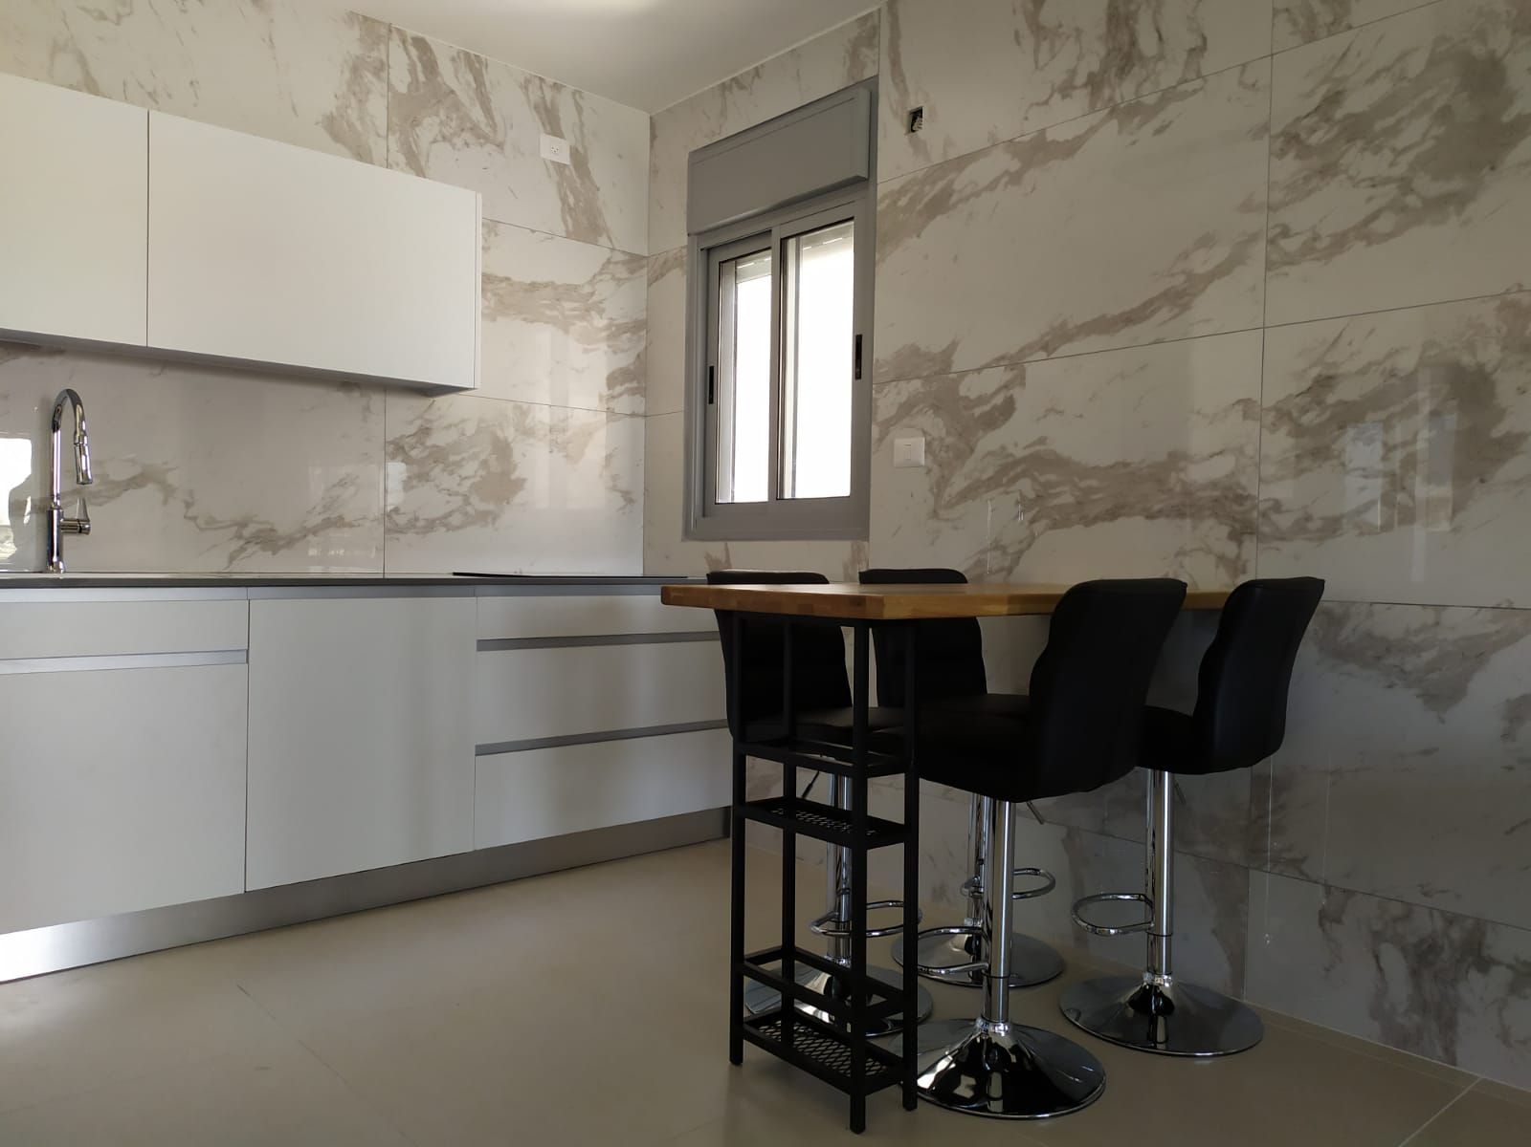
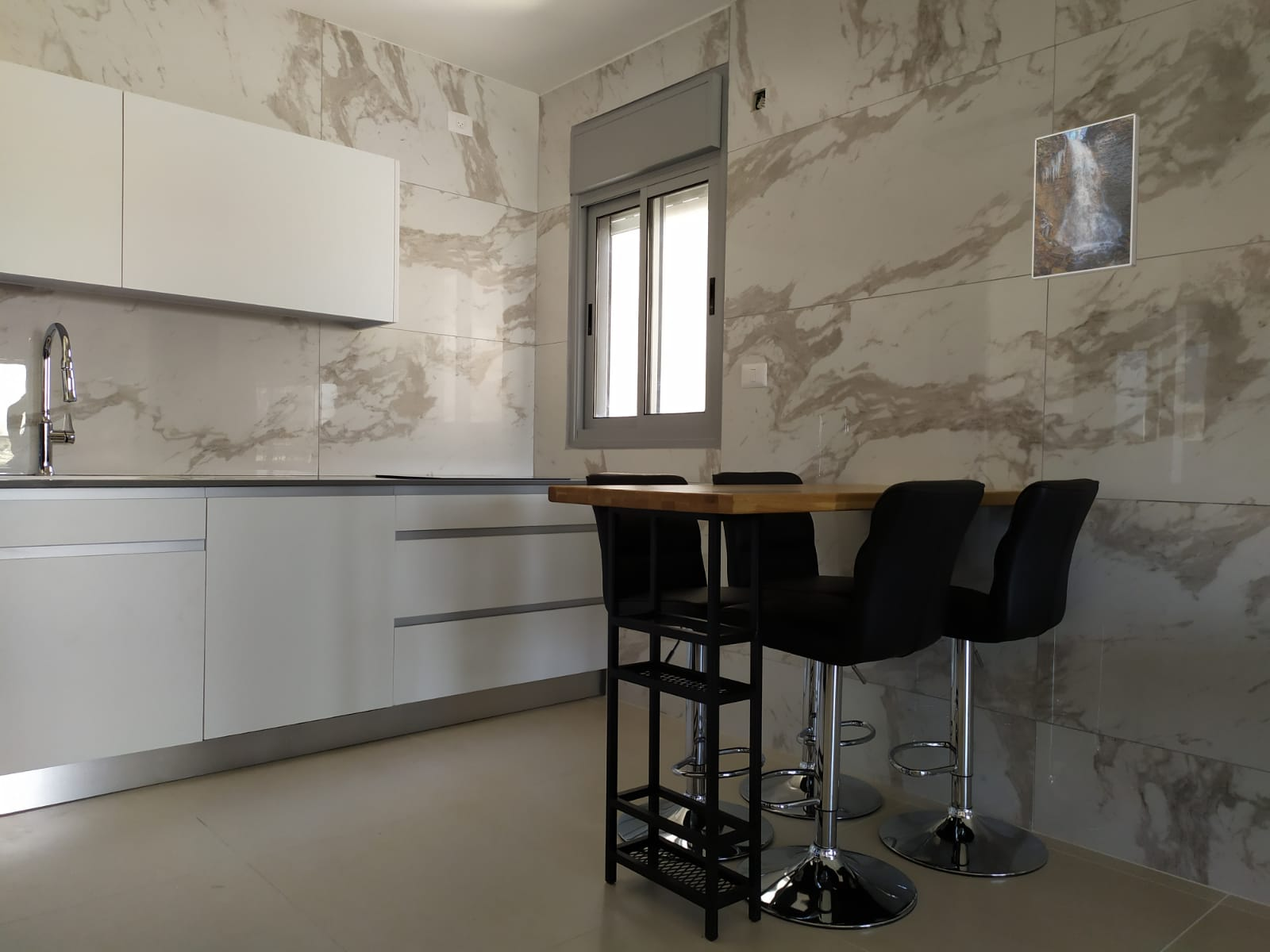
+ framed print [1031,113,1141,281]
